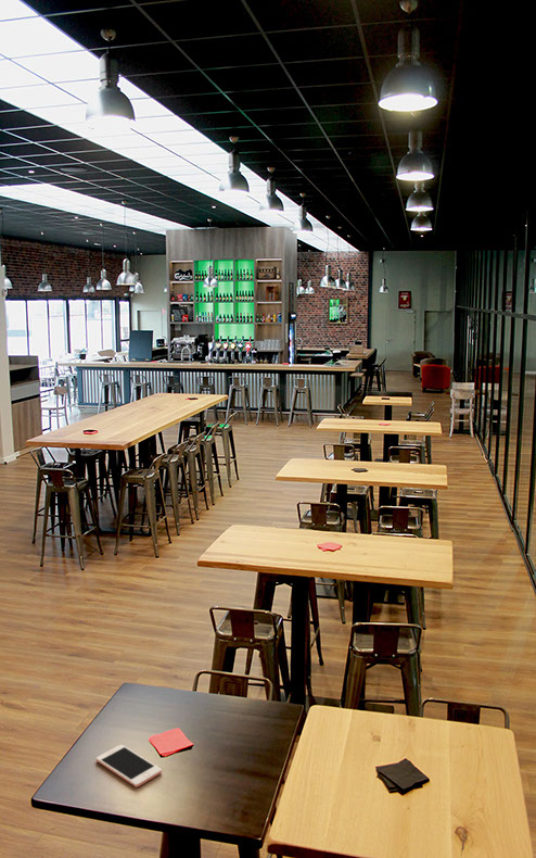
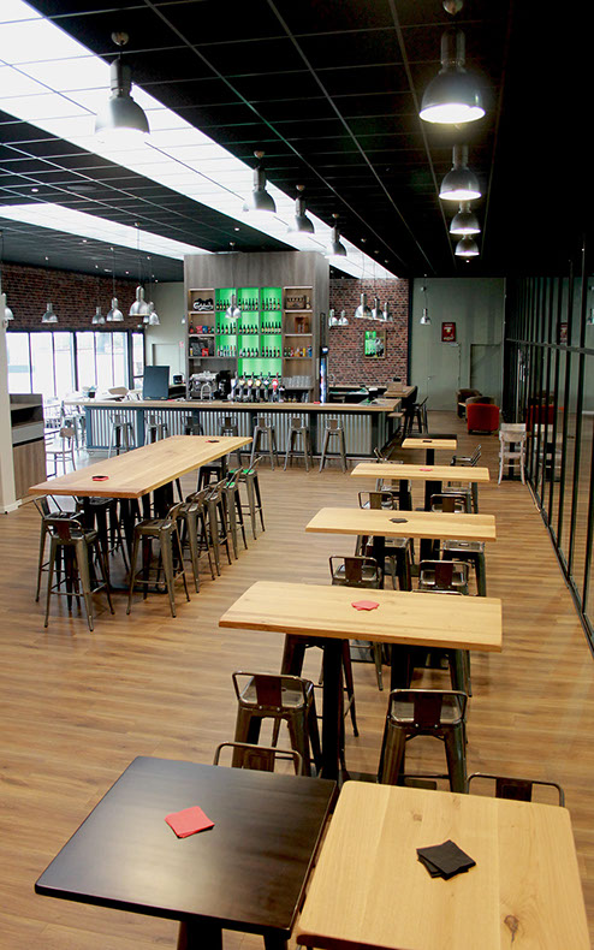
- cell phone [95,744,163,788]
